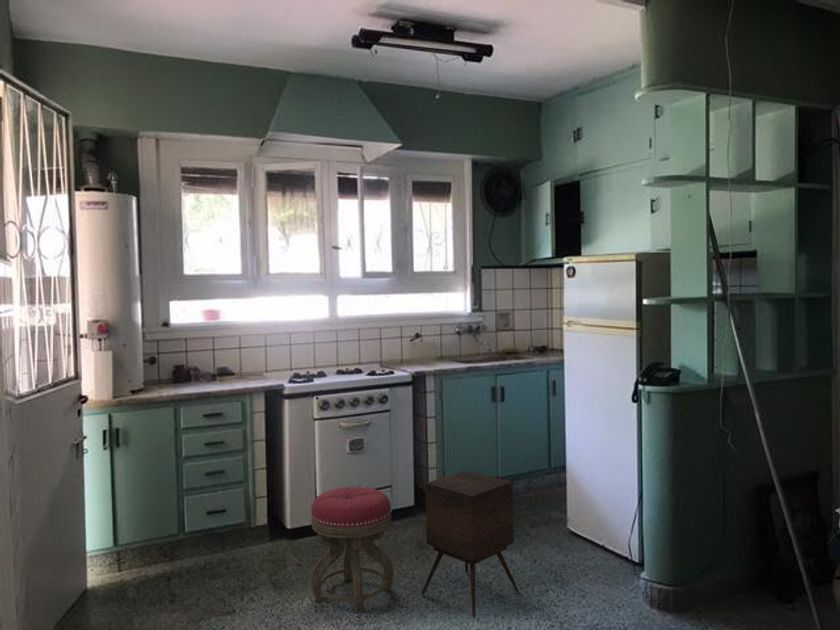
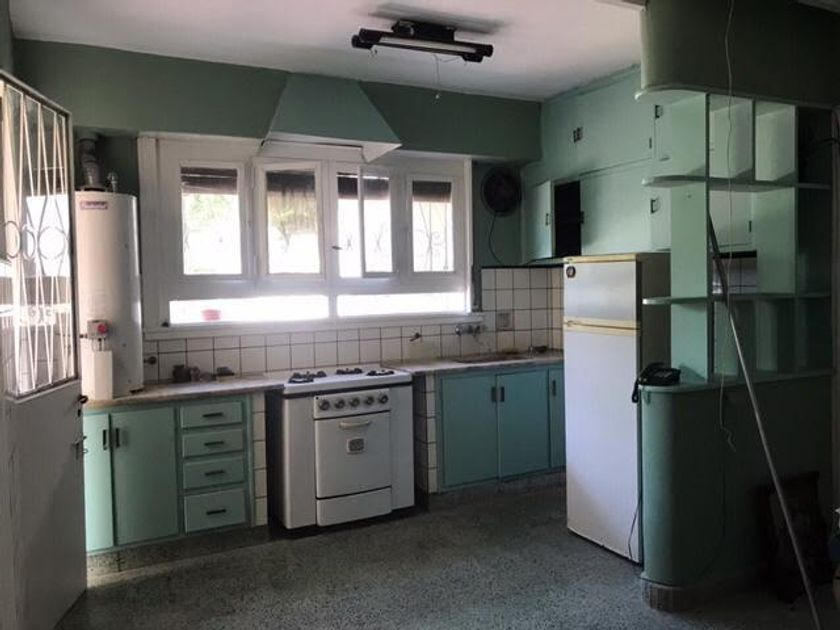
- stool [310,486,395,613]
- side table [420,469,520,618]
